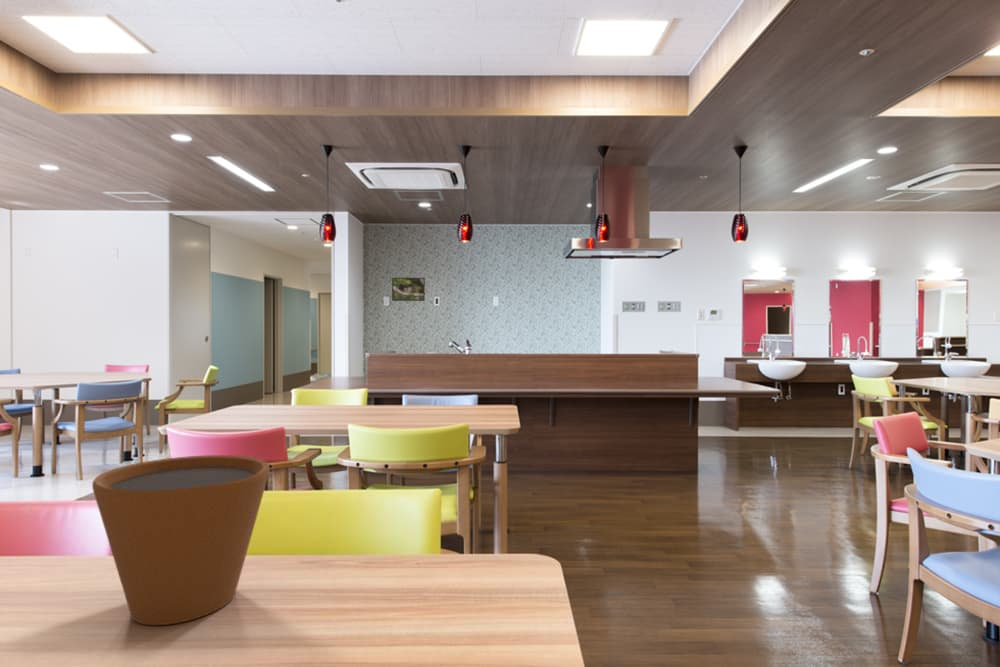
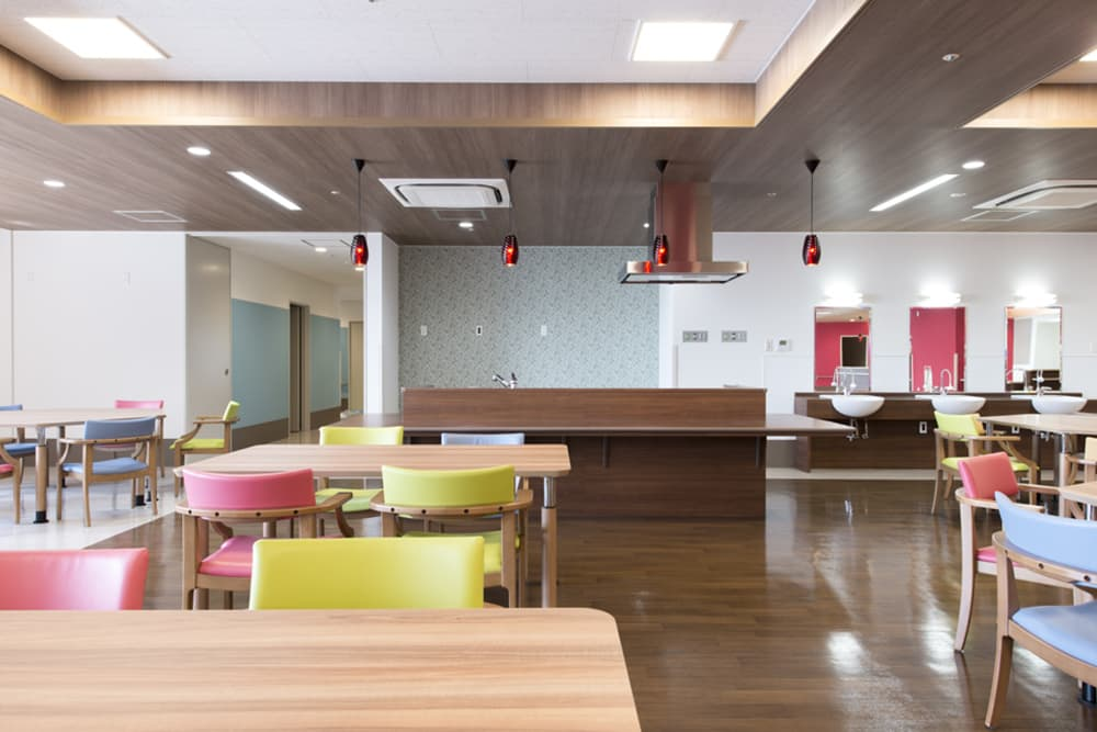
- flower pot [91,454,271,626]
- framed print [391,277,426,302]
